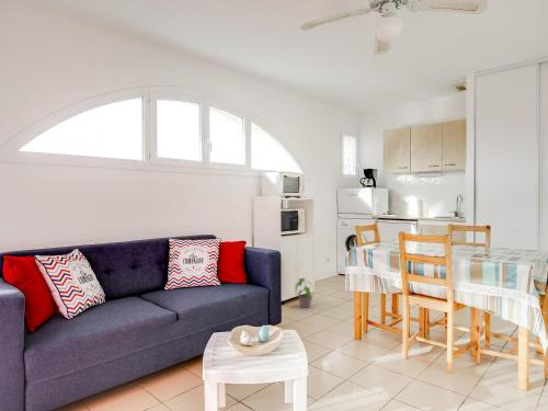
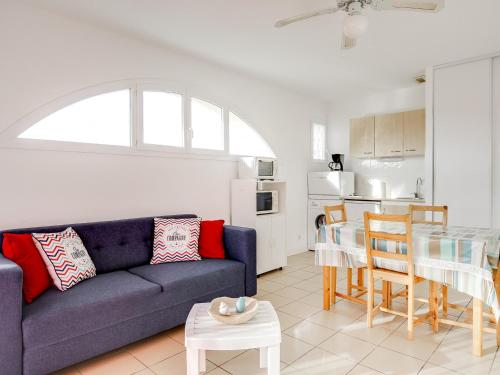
- potted plant [294,277,315,309]
